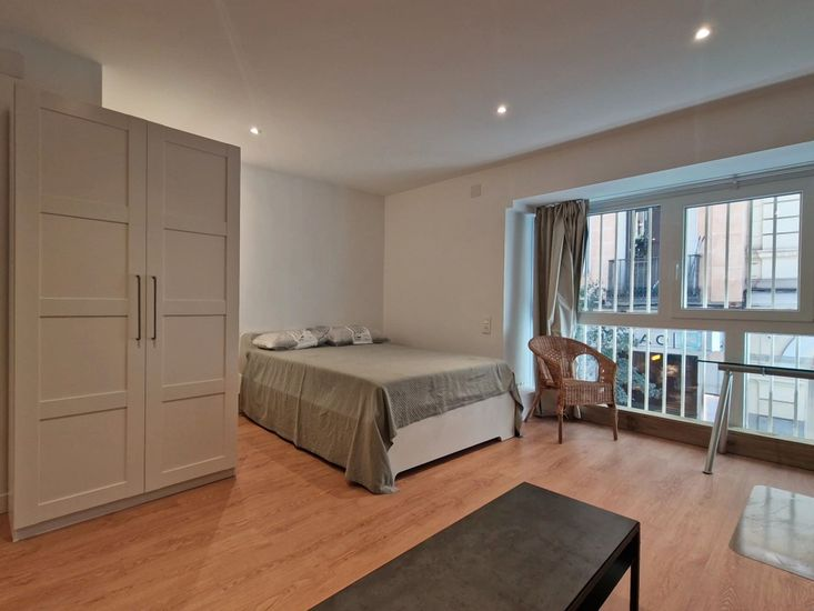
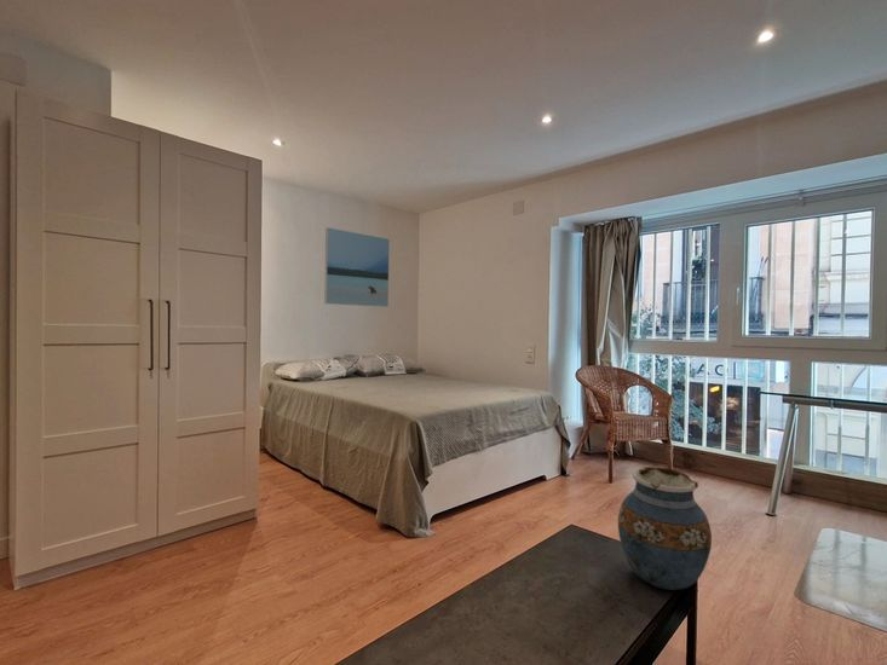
+ vase [617,465,713,591]
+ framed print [323,226,391,308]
